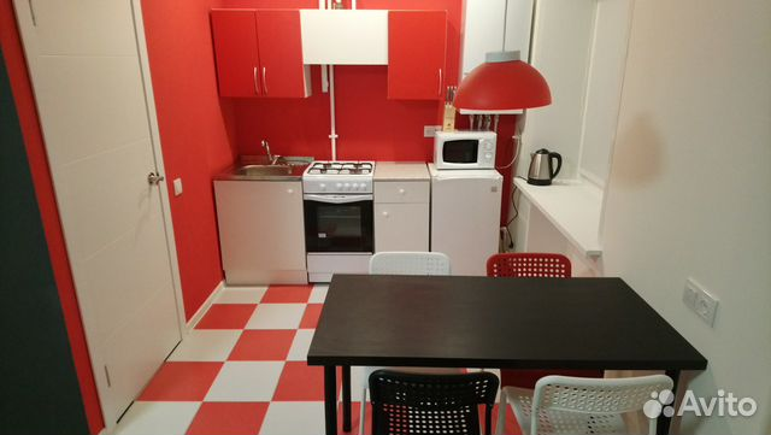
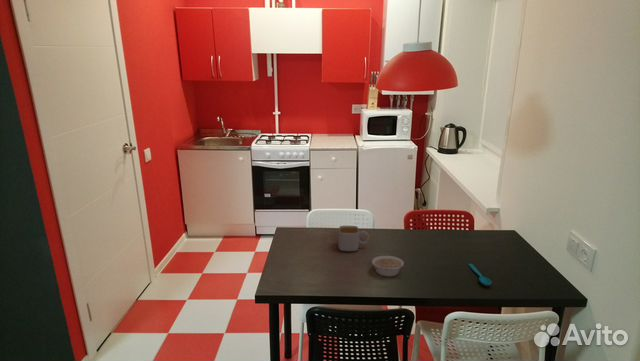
+ spoon [467,263,492,287]
+ legume [371,255,409,278]
+ mug [337,225,370,252]
